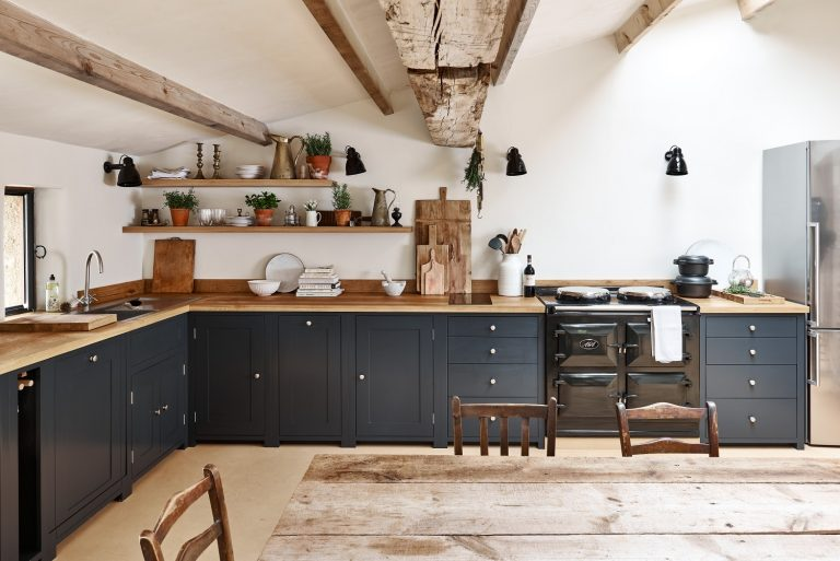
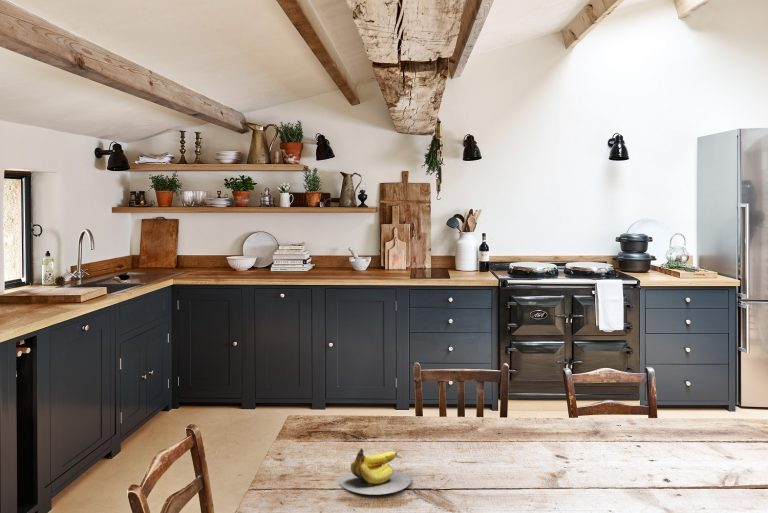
+ banana [339,447,412,495]
